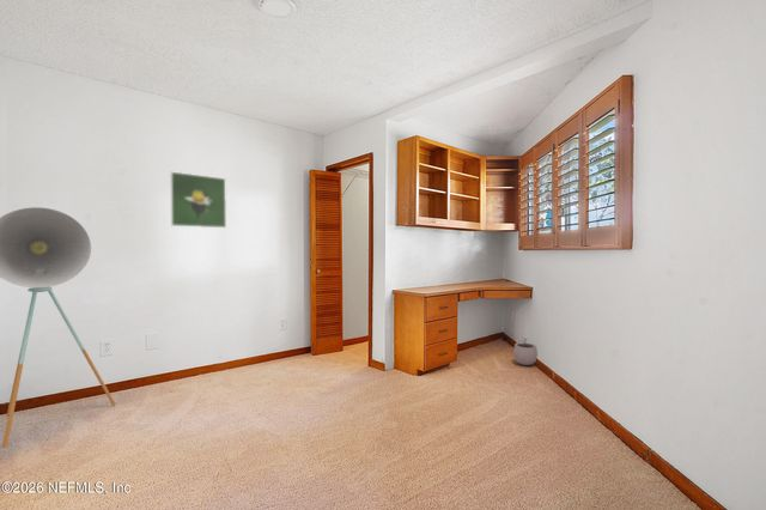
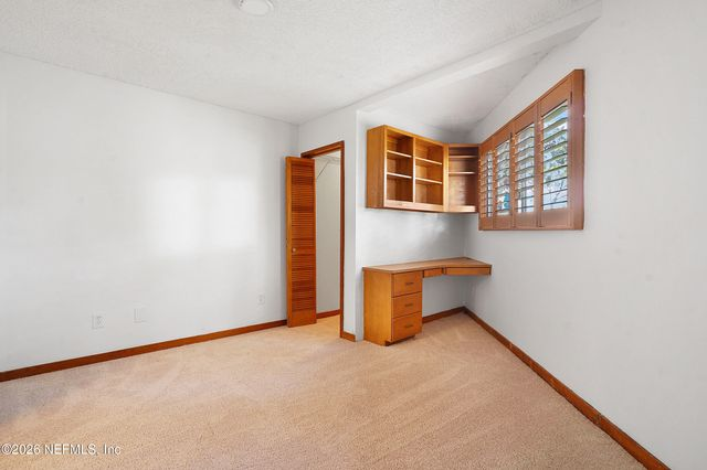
- floor lamp [0,206,117,449]
- plant pot [512,339,539,366]
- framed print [169,170,227,229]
